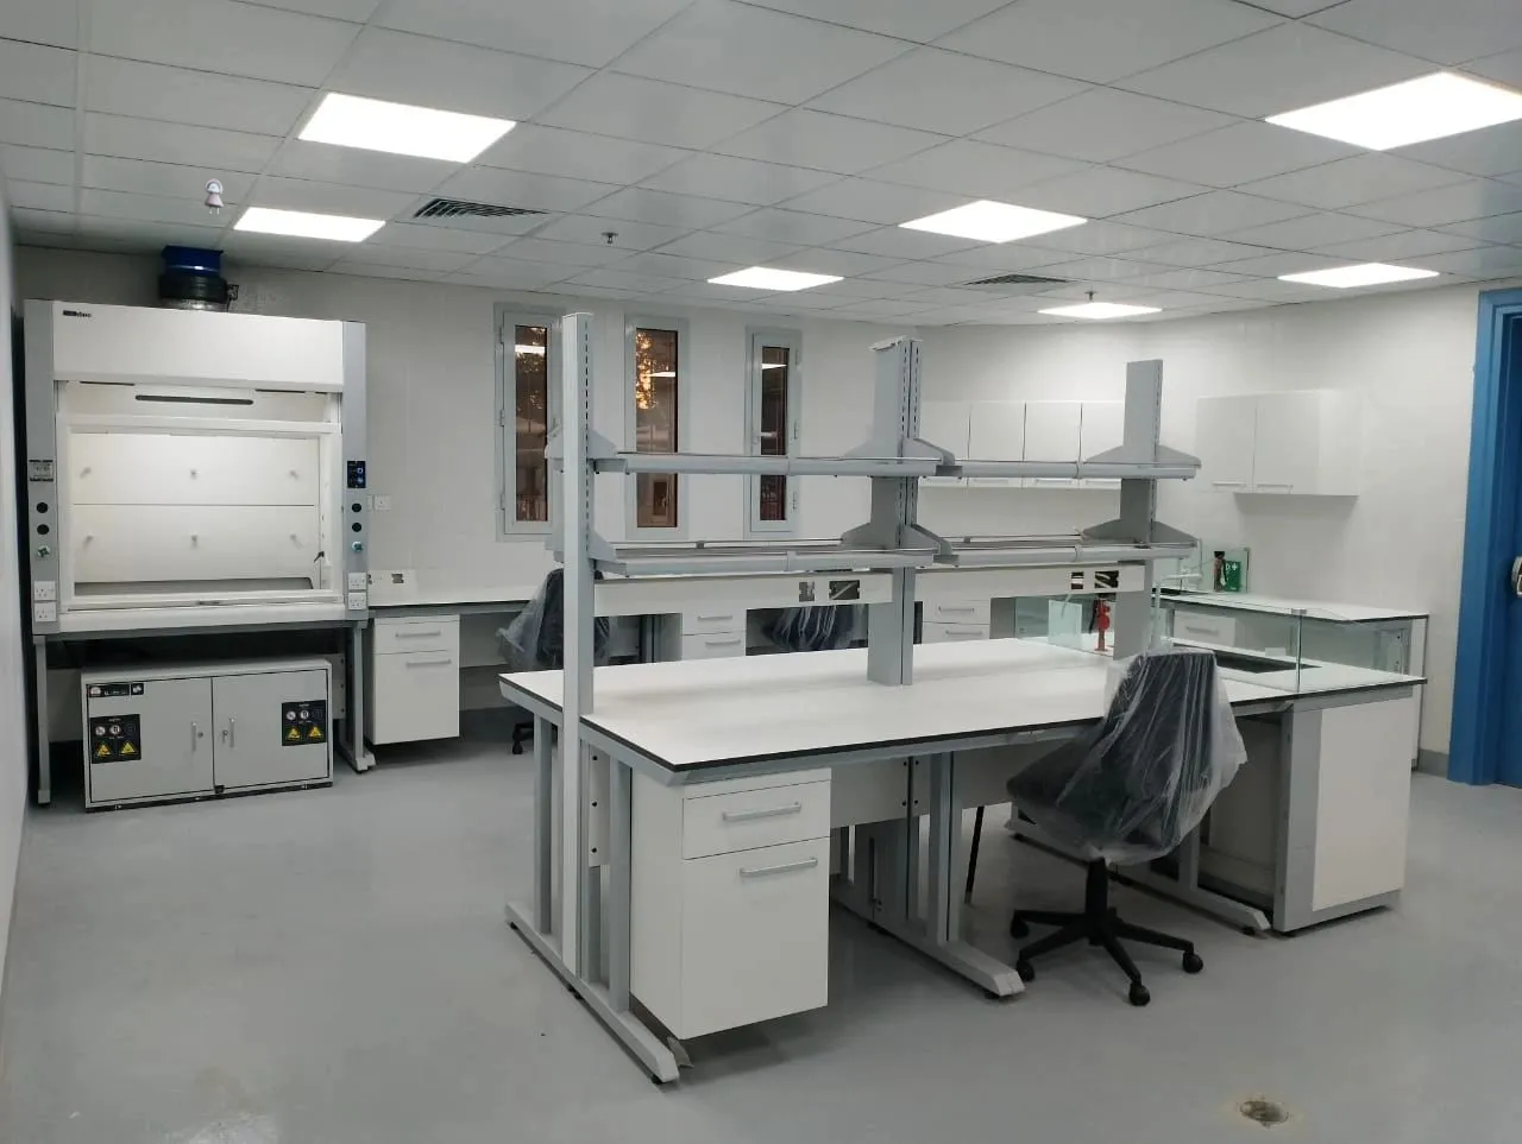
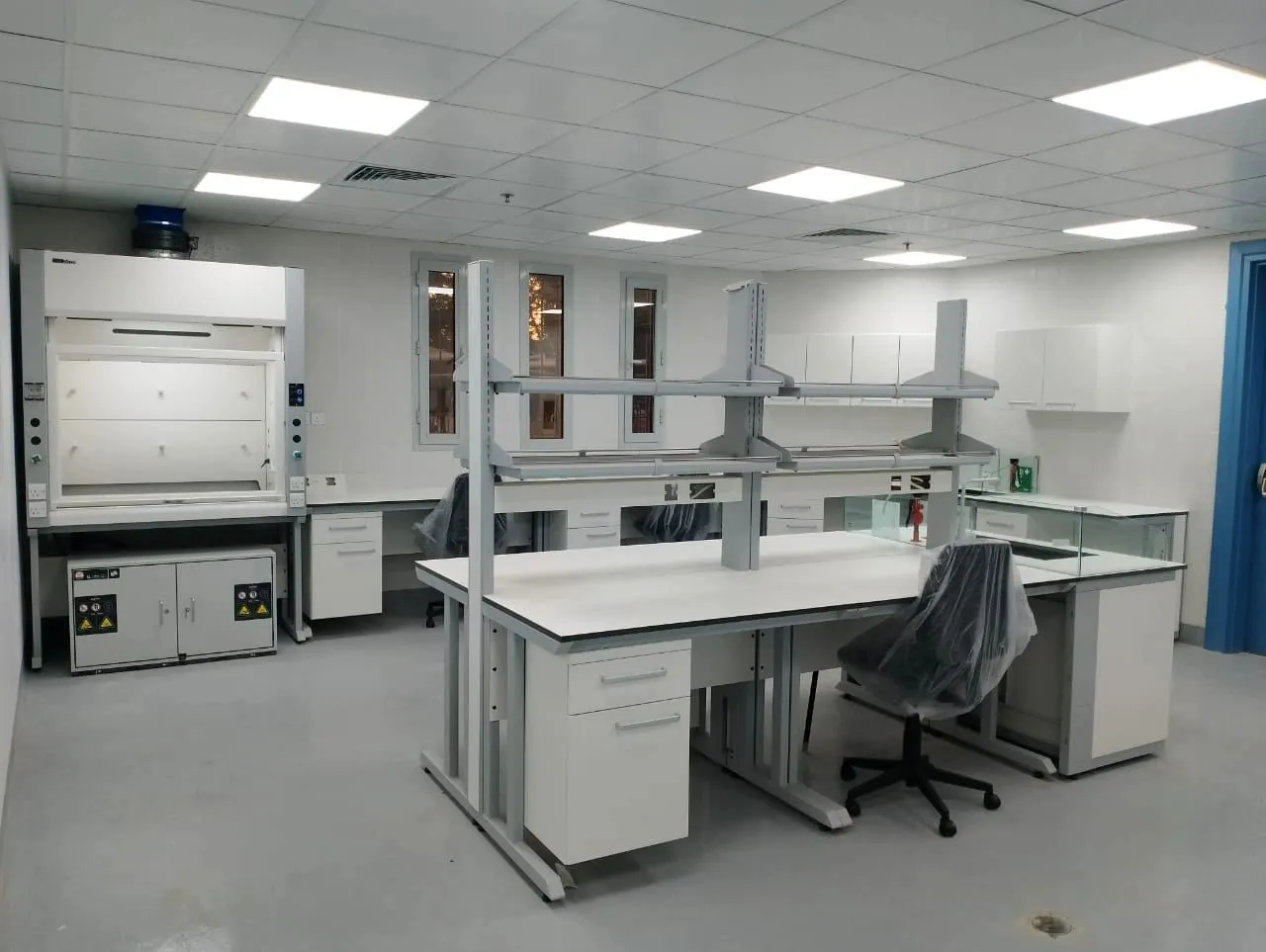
- toy figurine [203,177,225,216]
